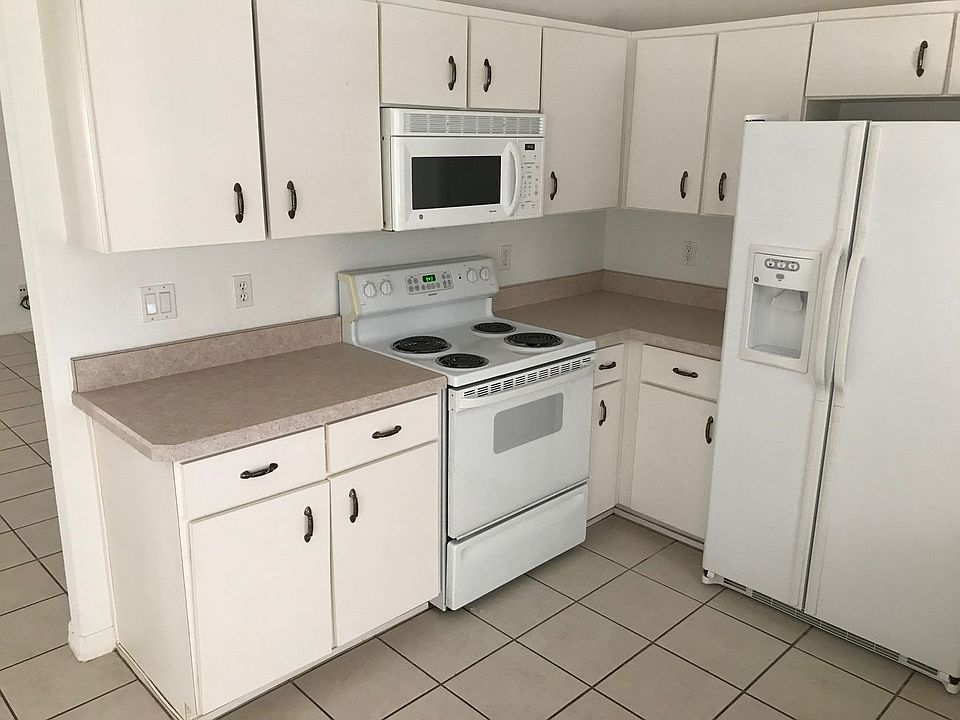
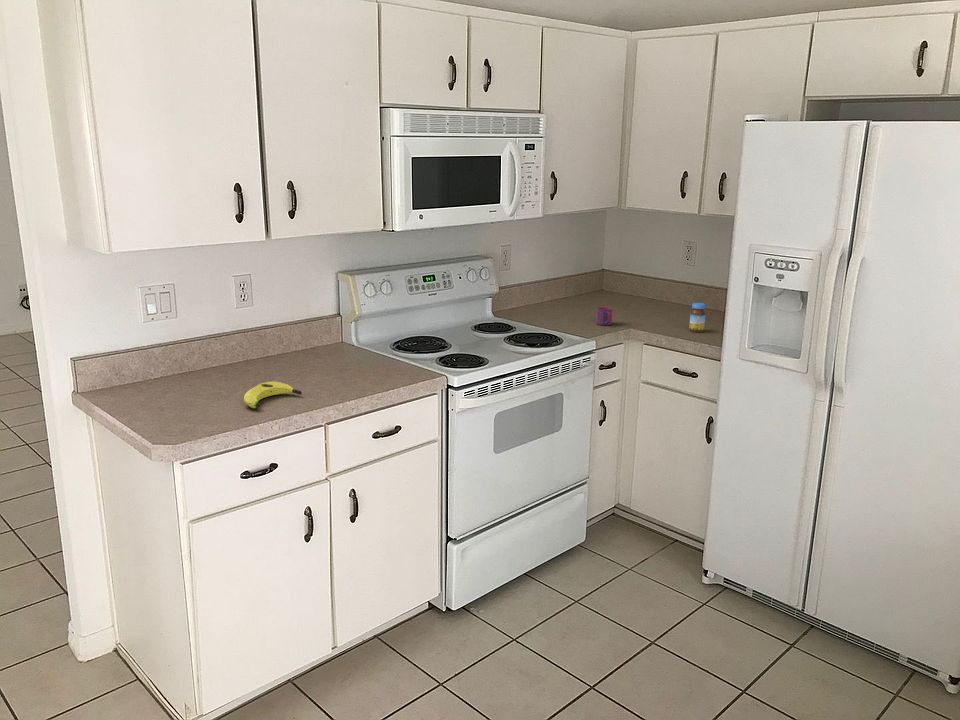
+ mug [595,306,613,326]
+ jar [688,302,706,333]
+ banana [243,381,303,409]
